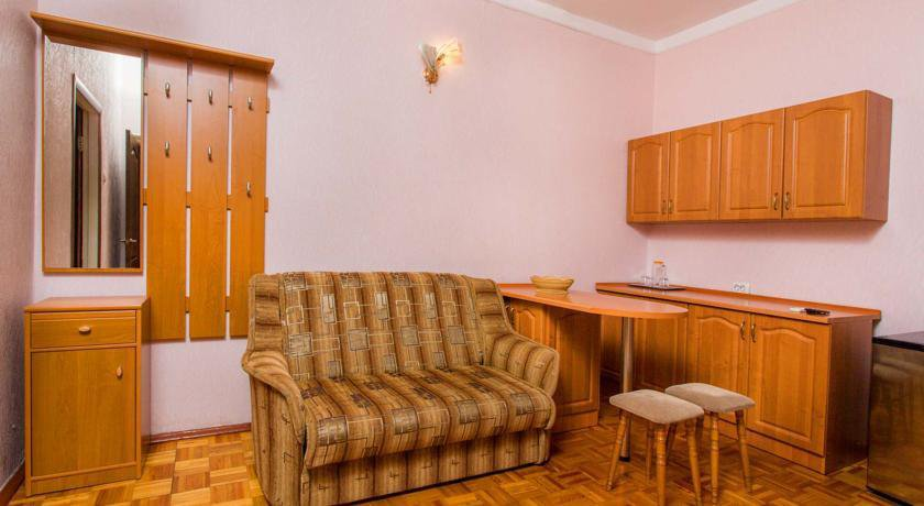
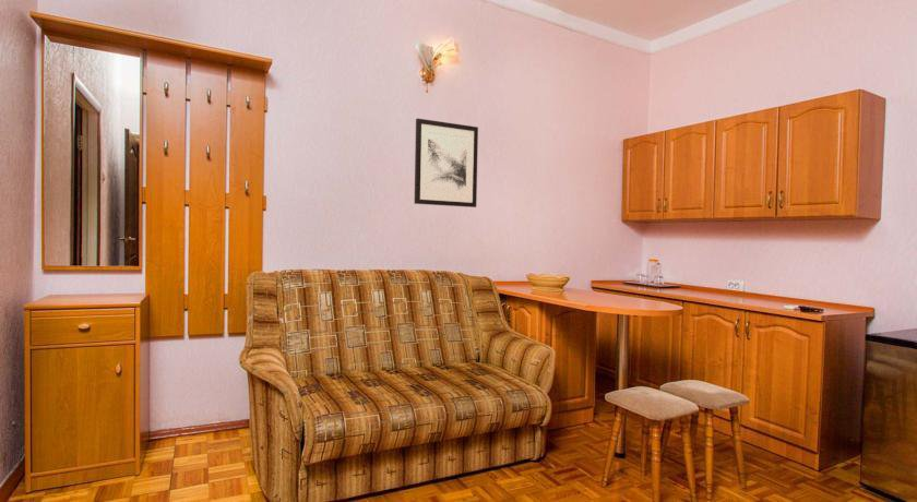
+ wall art [414,118,479,208]
